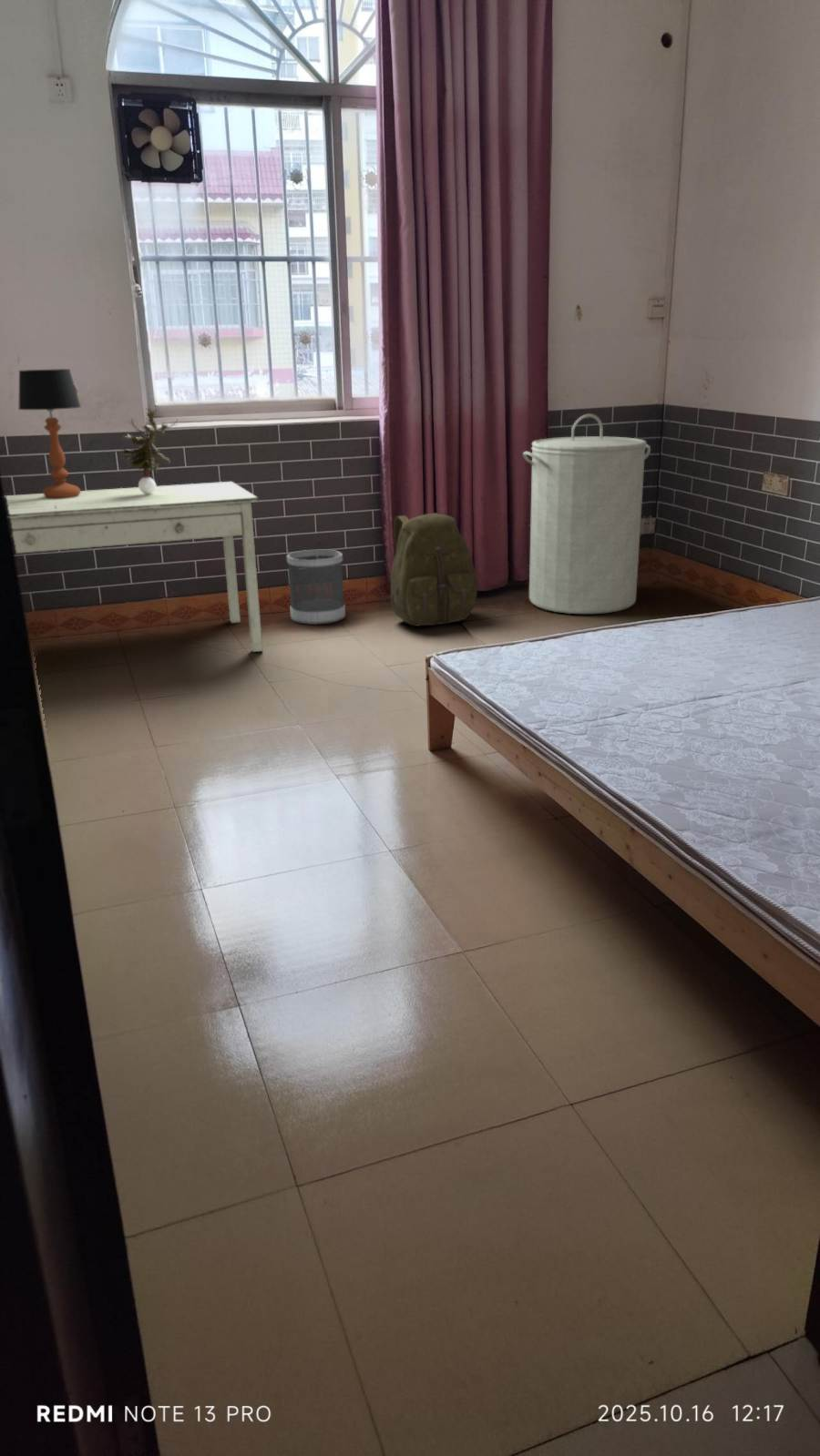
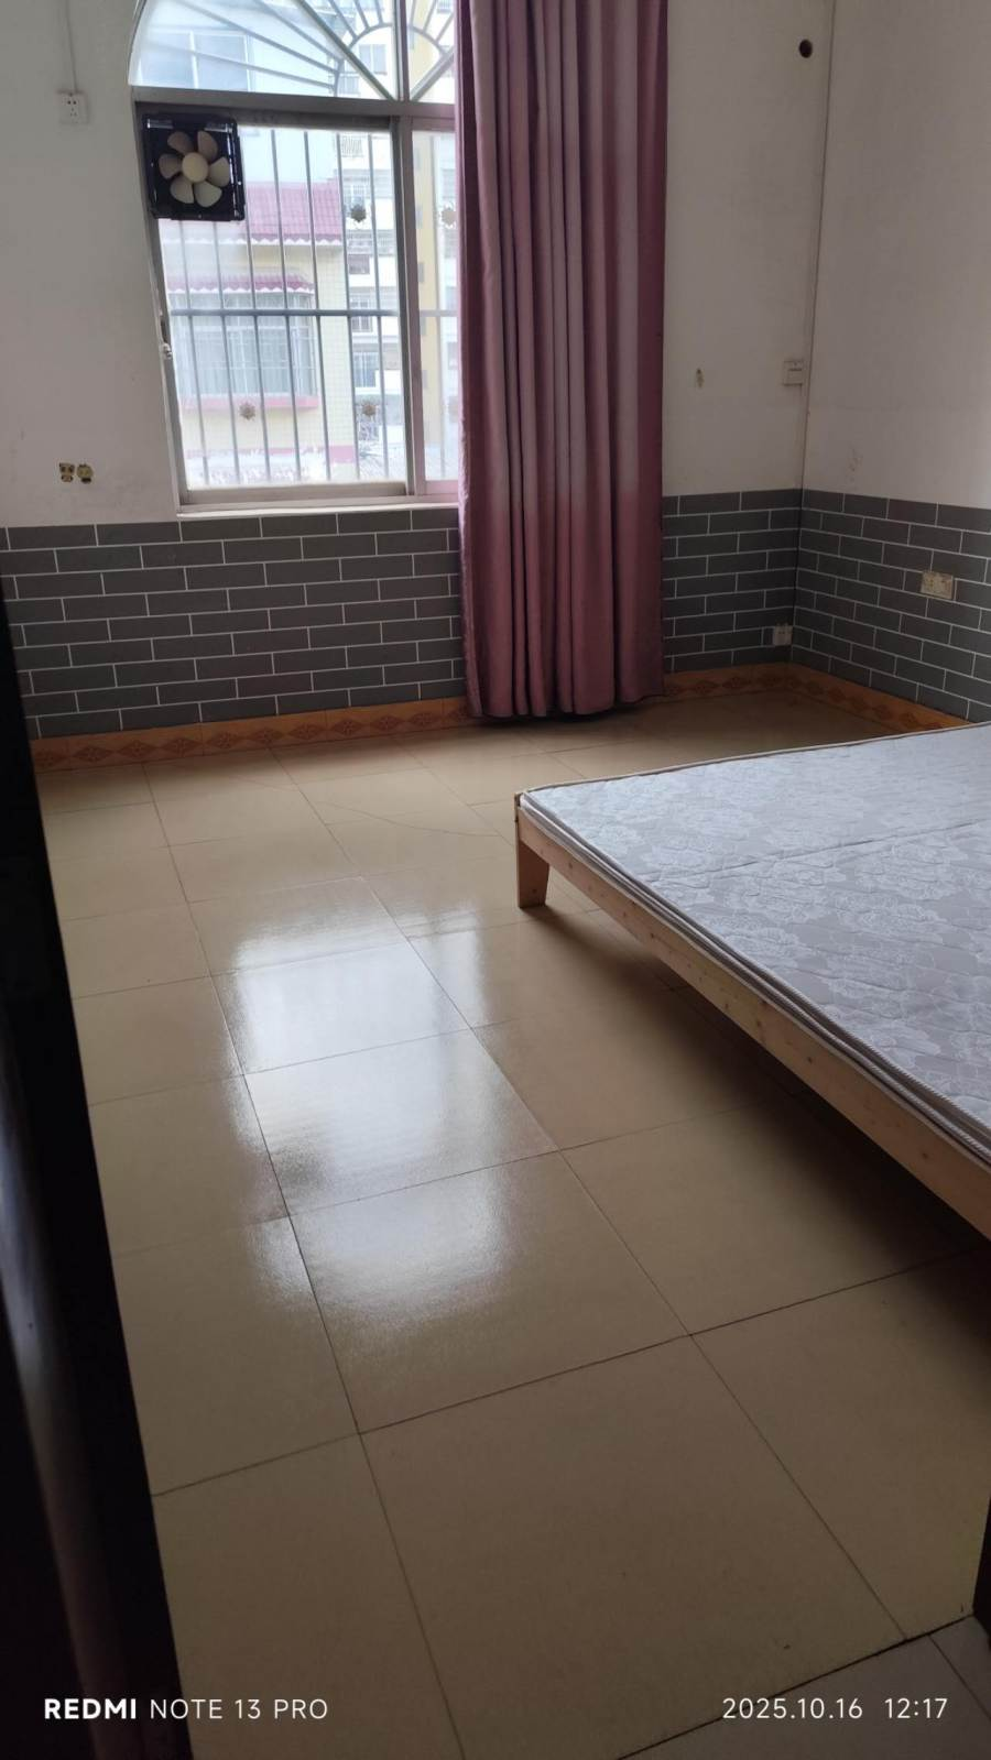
- backpack [390,513,478,627]
- potted plant [119,406,179,494]
- desk [5,481,263,653]
- table lamp [17,368,82,499]
- laundry hamper [522,412,651,615]
- wastebasket [286,548,346,626]
